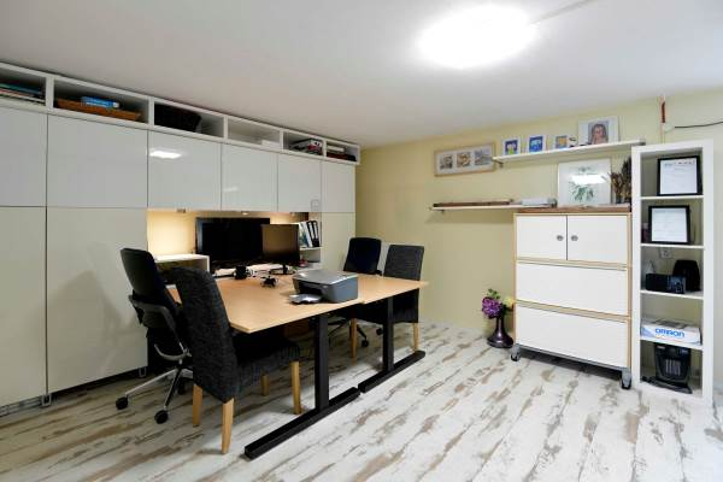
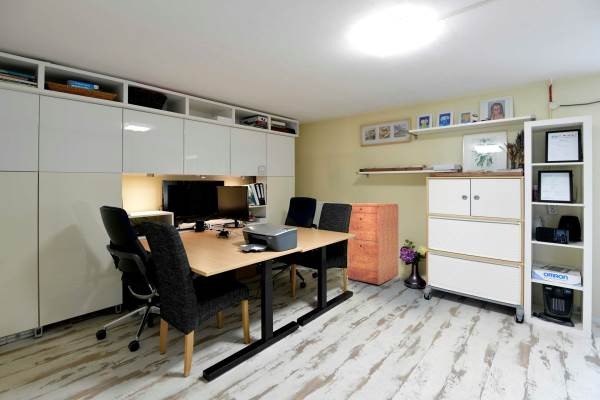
+ filing cabinet [346,203,399,286]
